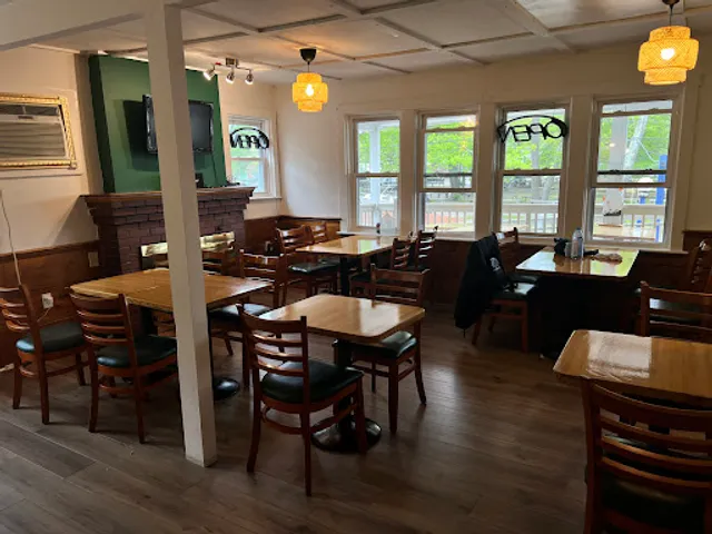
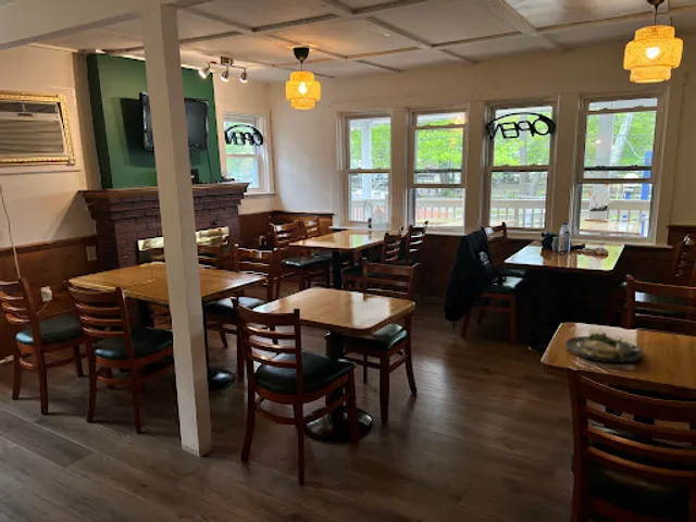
+ dinner plate [564,332,645,363]
